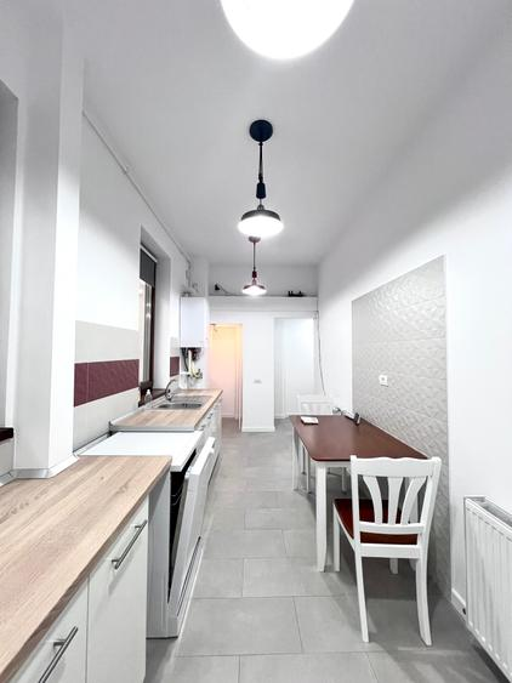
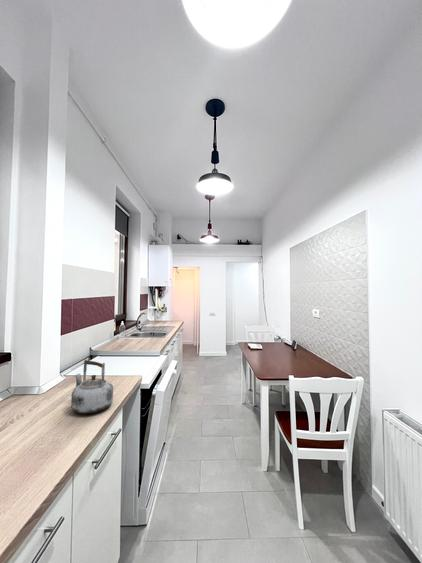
+ kettle [70,359,114,415]
